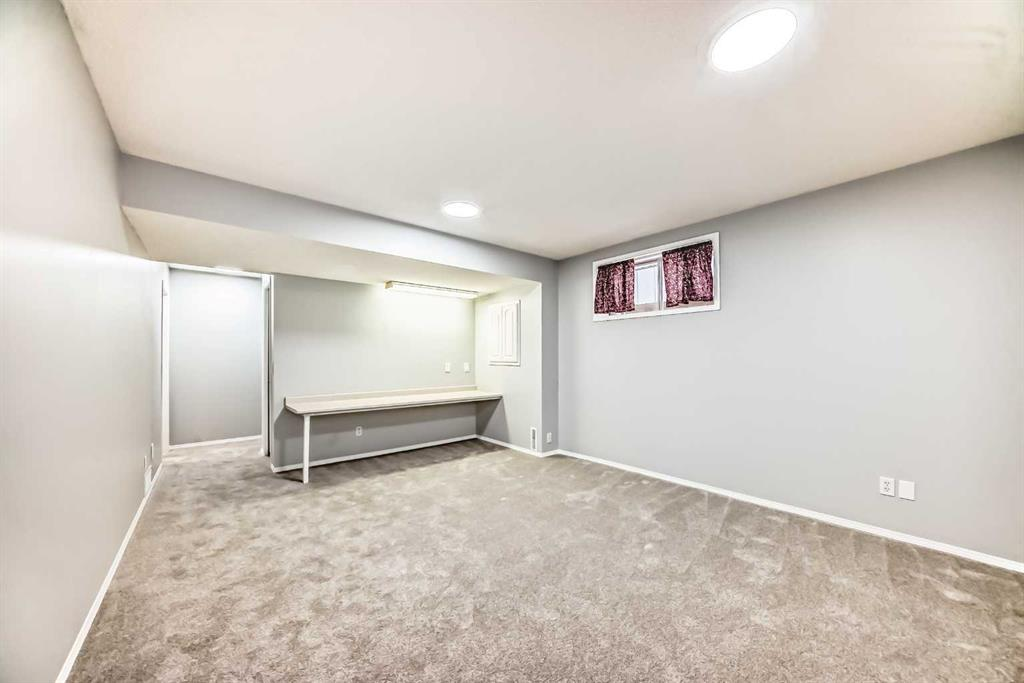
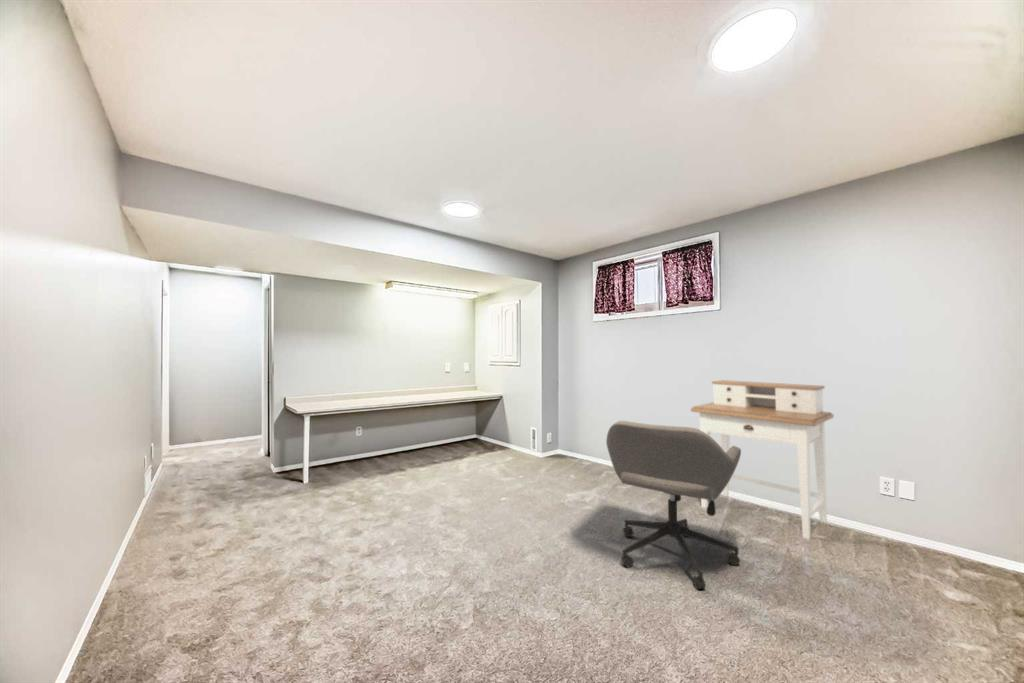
+ office chair [605,420,742,590]
+ desk [690,379,835,540]
